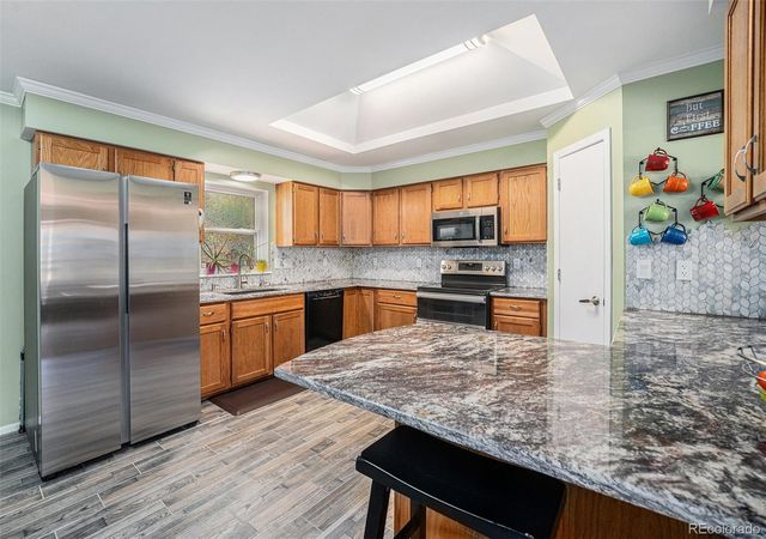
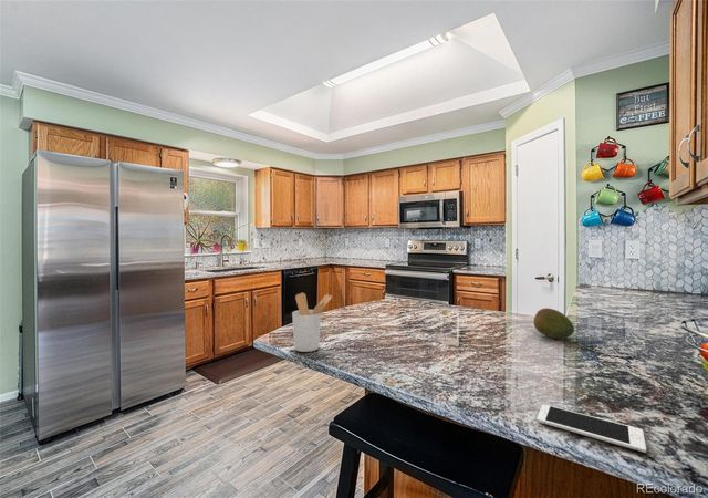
+ utensil holder [291,292,333,353]
+ fruit [532,308,575,340]
+ cell phone [535,403,647,454]
